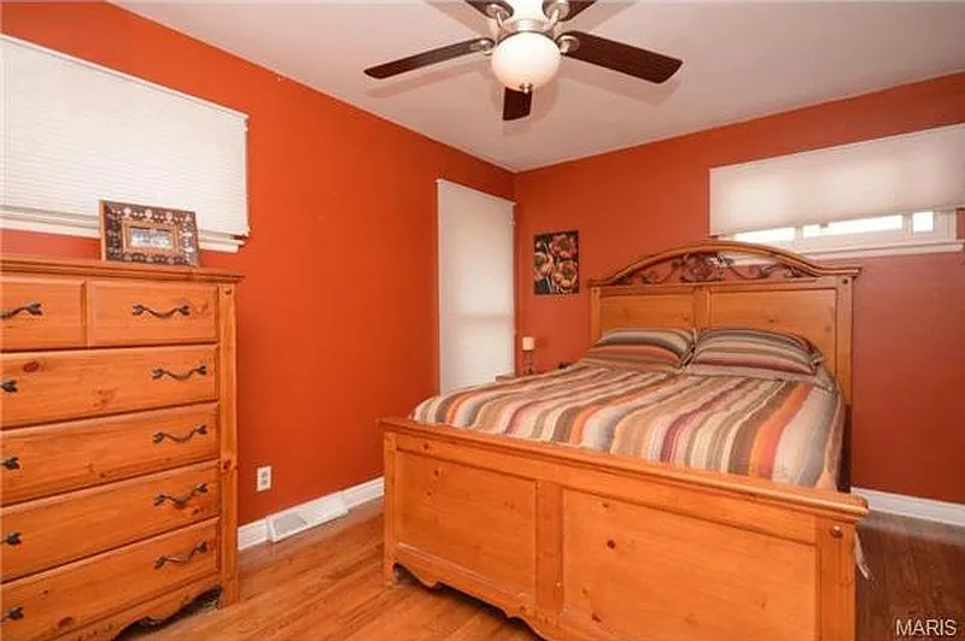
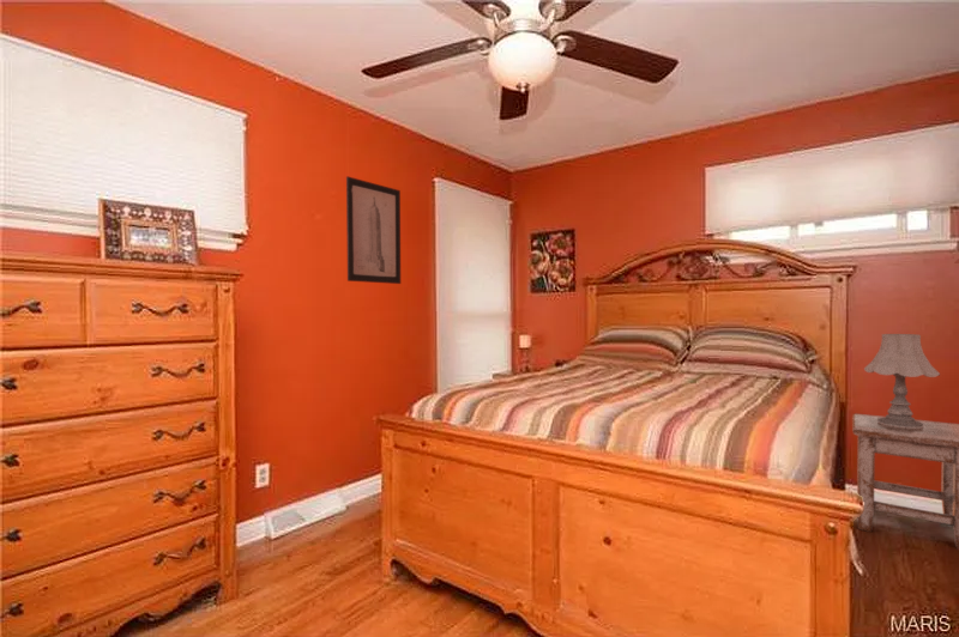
+ stool [851,412,959,551]
+ wall art [345,176,402,285]
+ table lamp [863,333,941,429]
